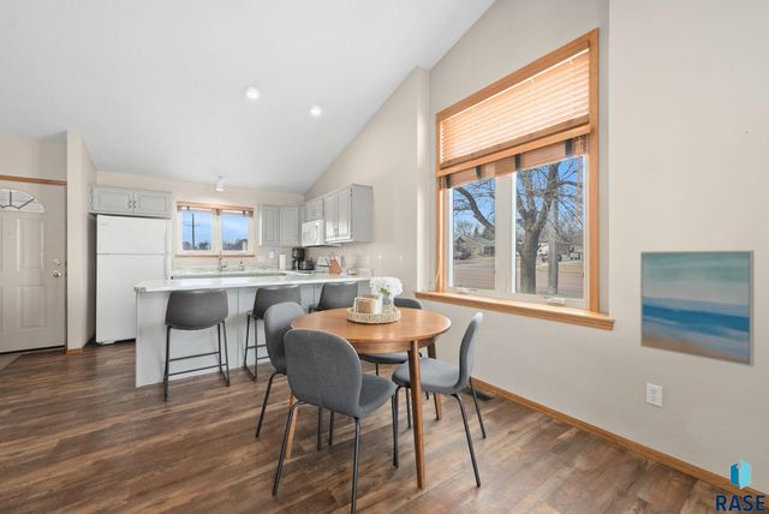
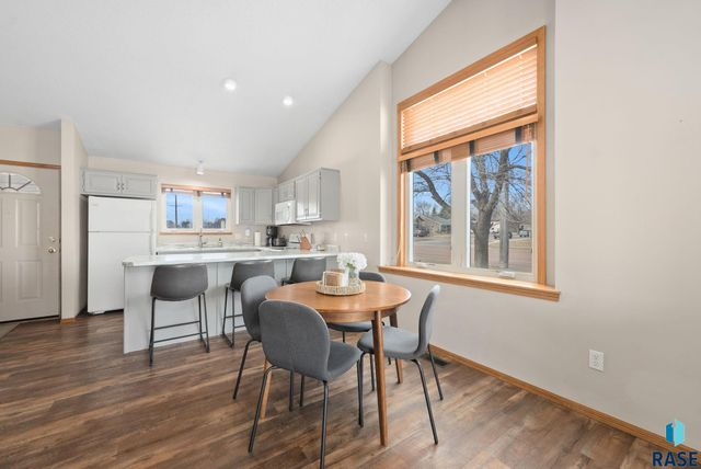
- wall art [639,250,756,367]
